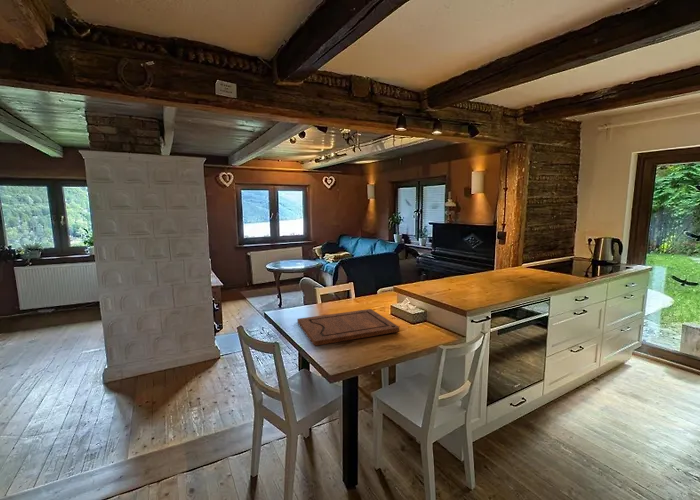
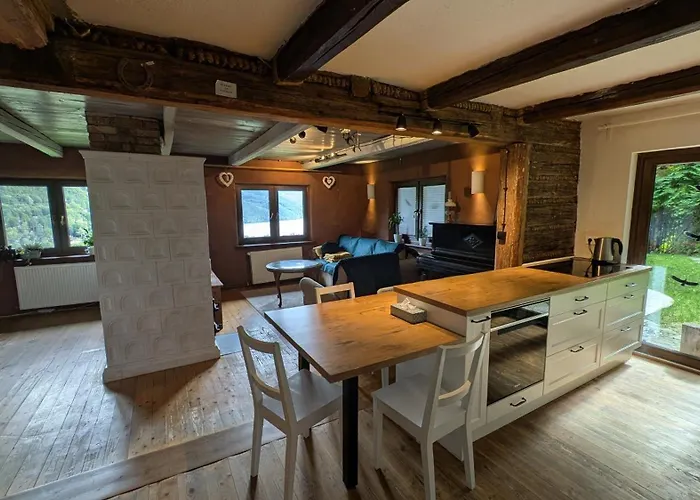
- cutting board [296,308,400,347]
